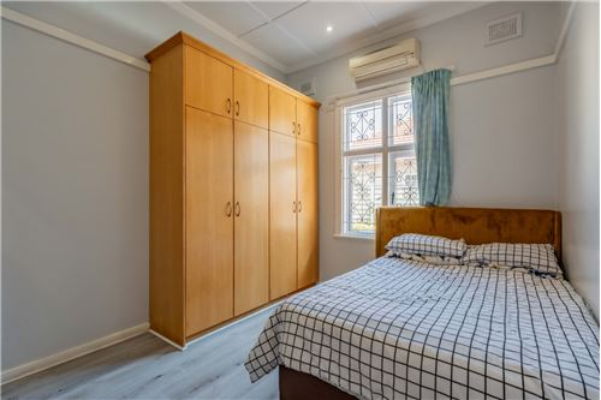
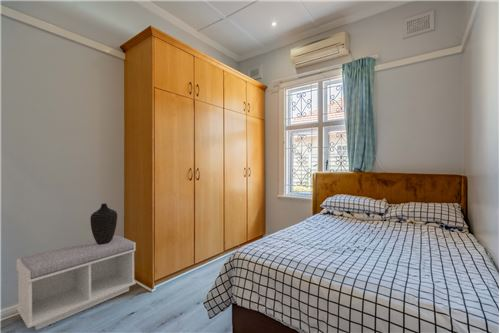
+ decorative vase [89,202,118,244]
+ bench [16,235,137,331]
